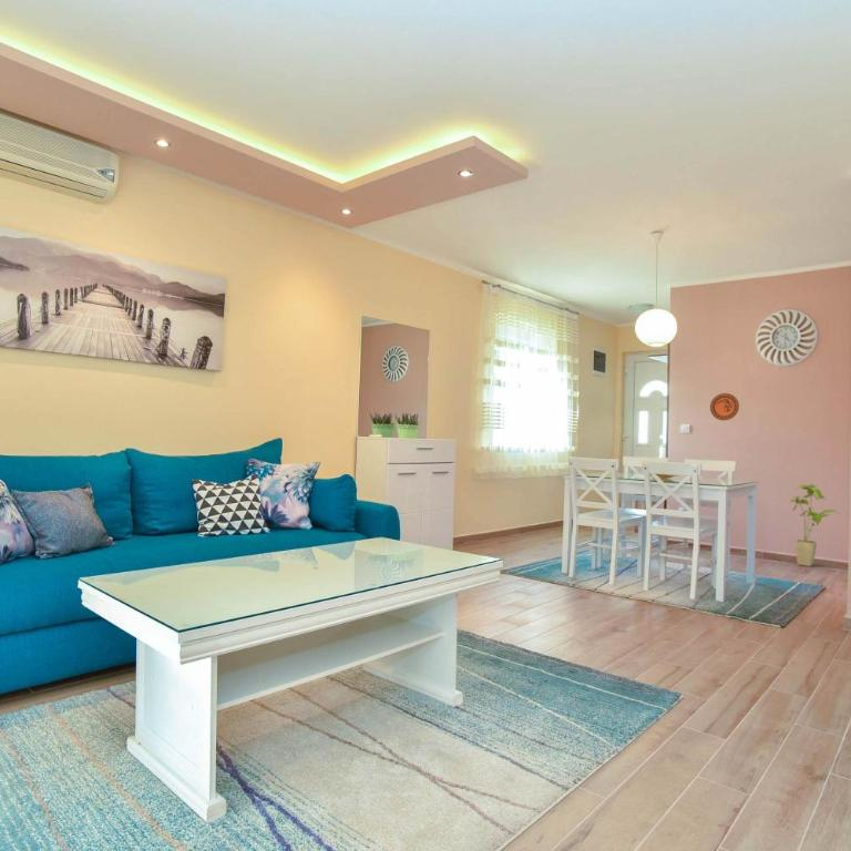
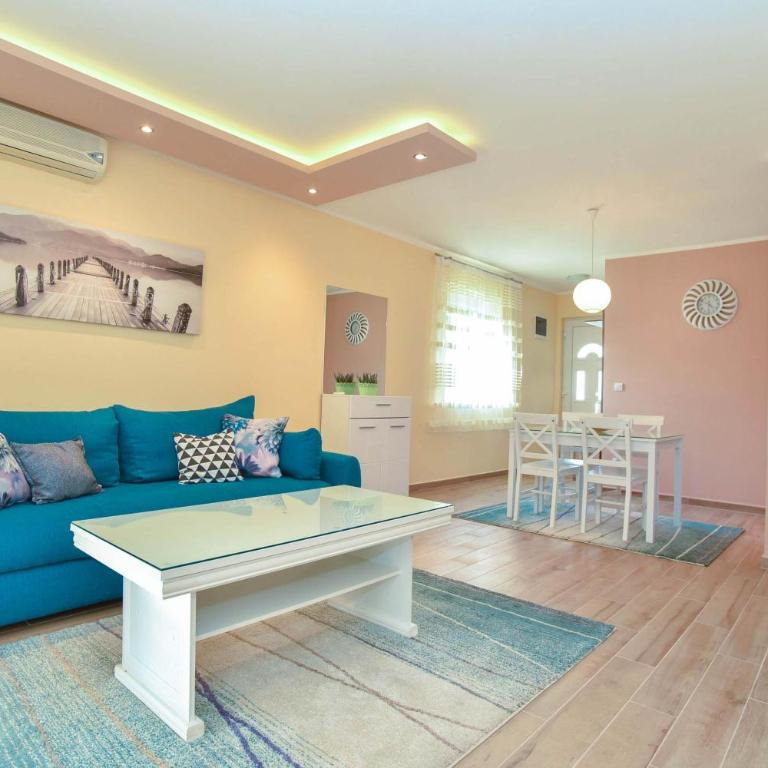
- house plant [790,483,840,567]
- decorative plate [709,392,740,421]
